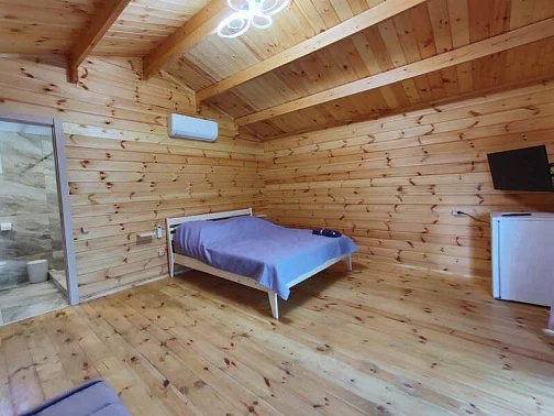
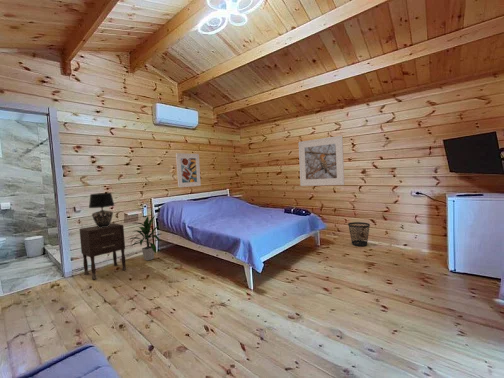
+ table lamp [88,192,116,228]
+ nightstand [79,222,127,280]
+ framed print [298,135,345,187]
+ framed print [175,152,202,188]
+ wastebasket [347,221,371,247]
+ indoor plant [129,215,163,261]
